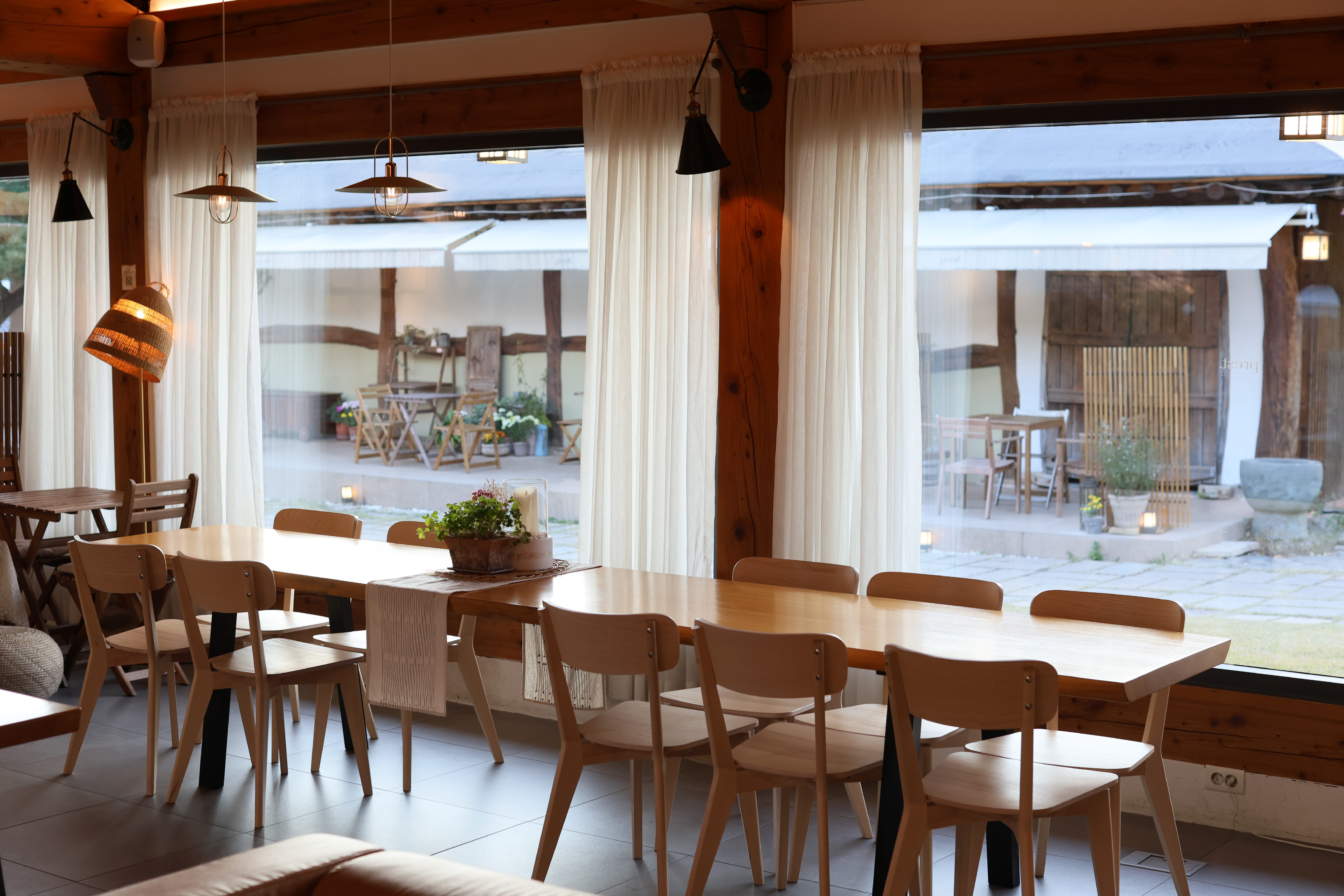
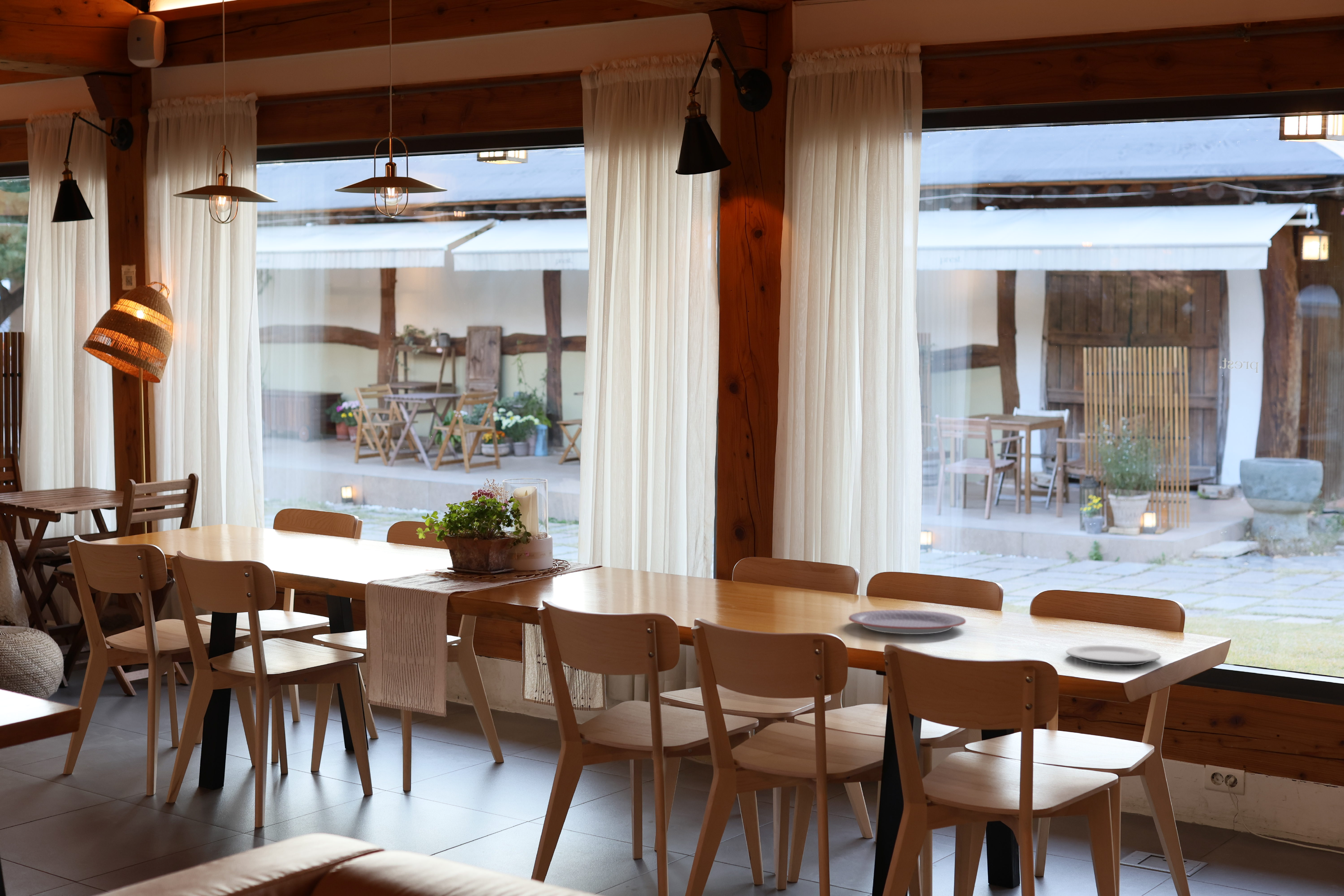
+ plate [1065,645,1161,666]
+ plate [848,610,966,635]
